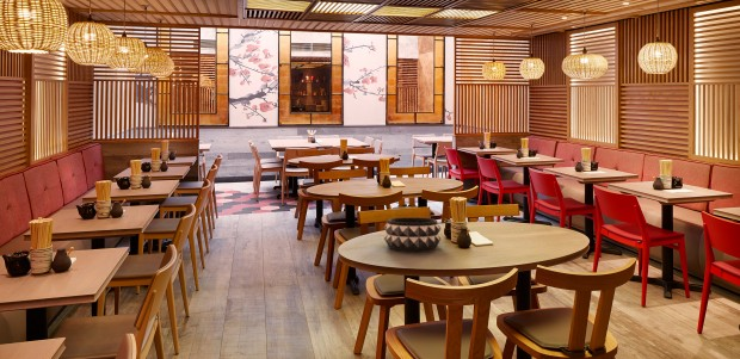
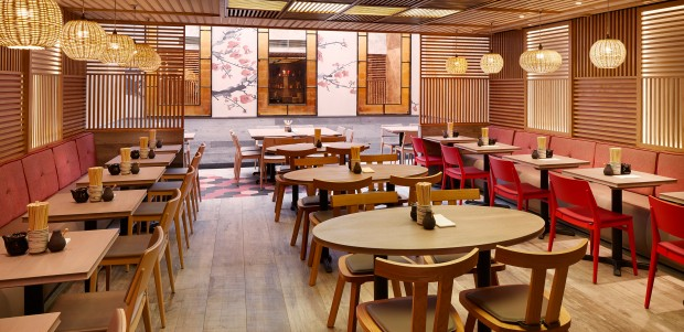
- decorative bowl [383,216,442,252]
